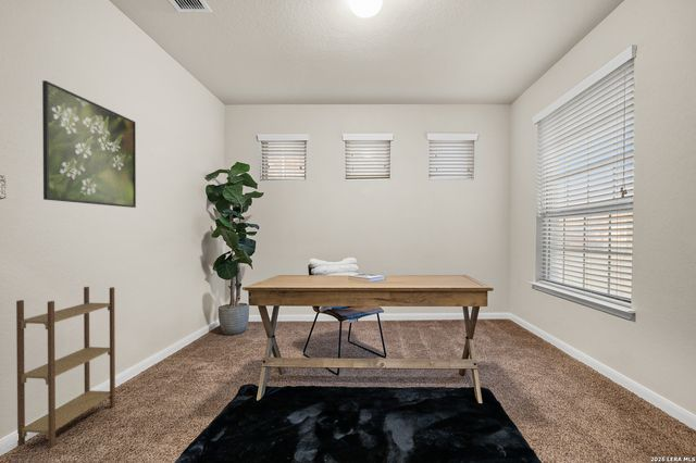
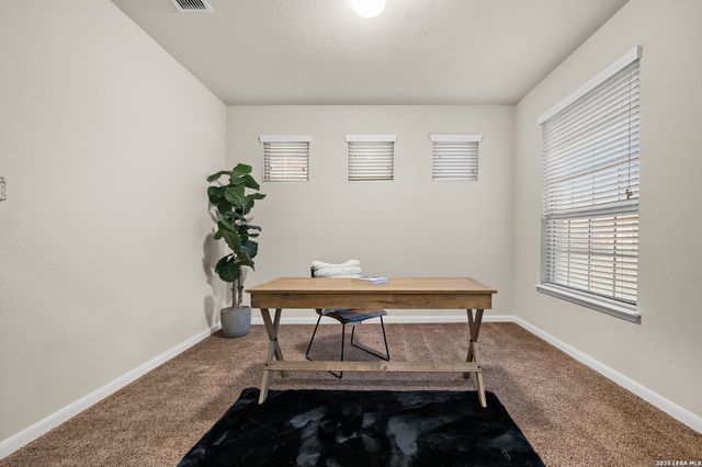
- shelving unit [15,286,116,449]
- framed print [41,79,137,209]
